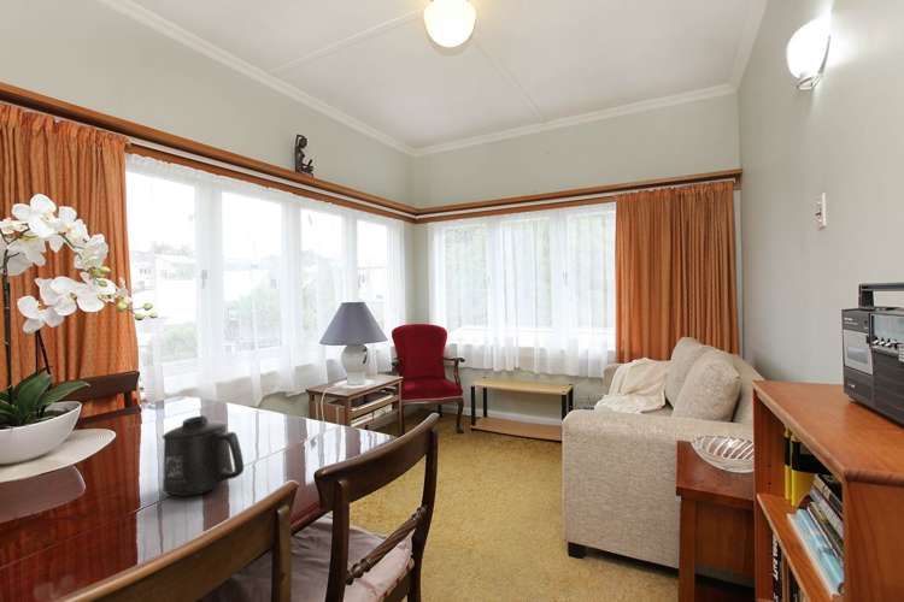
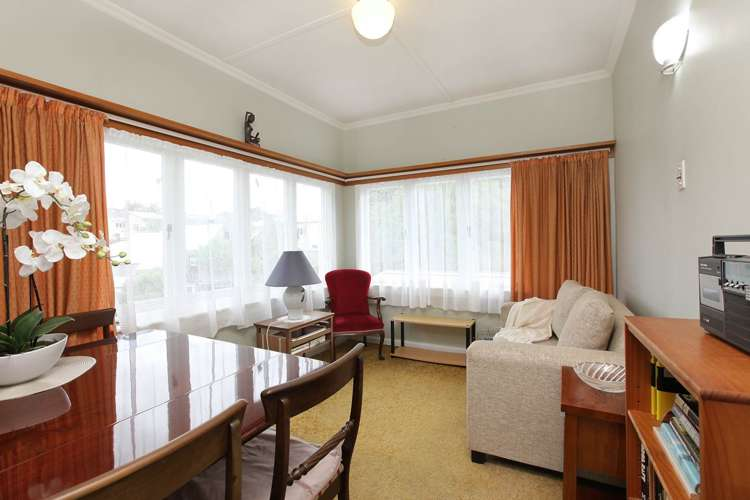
- mug [162,414,245,497]
